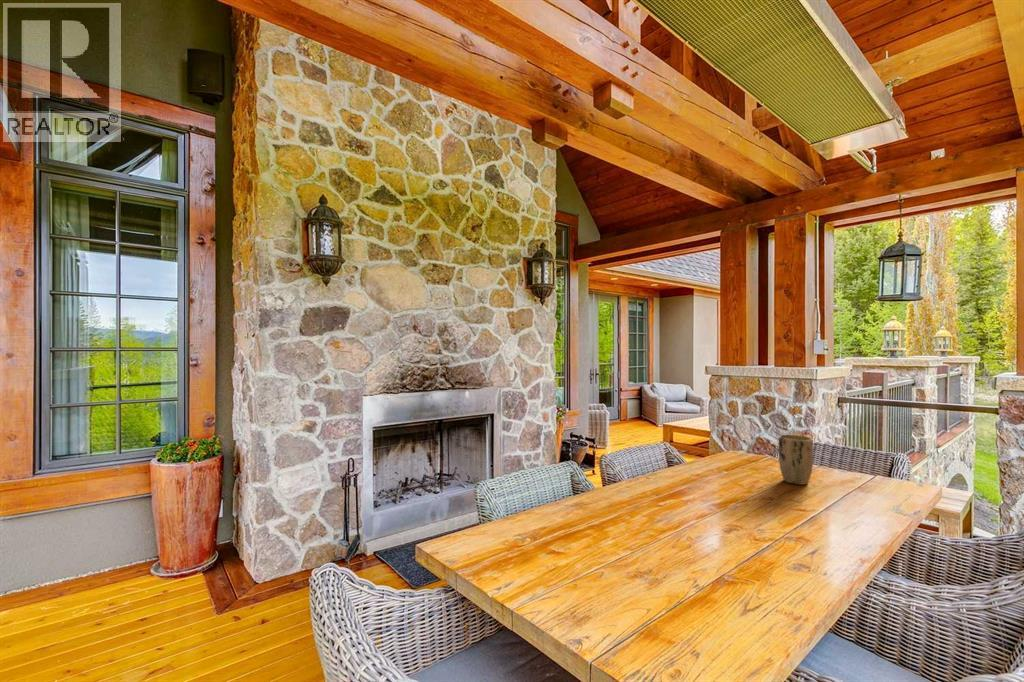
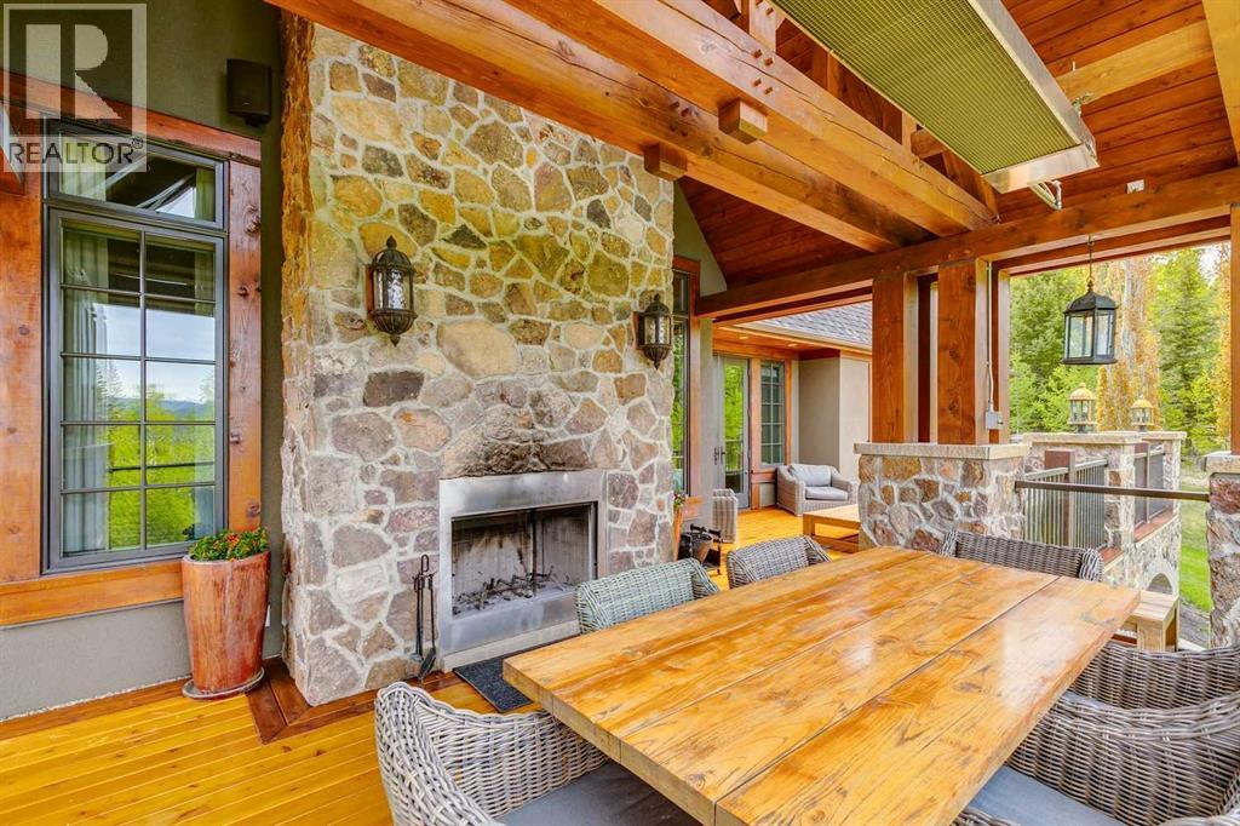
- plant pot [777,434,814,486]
